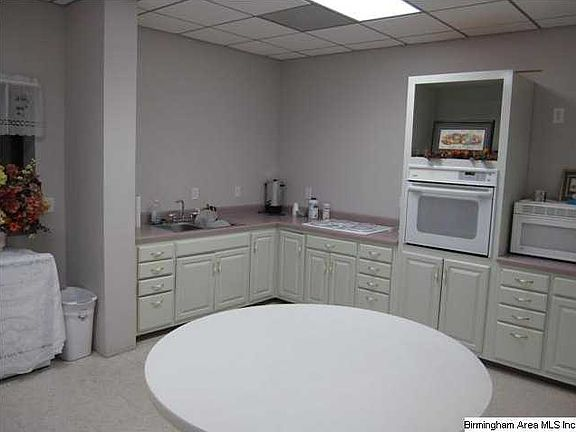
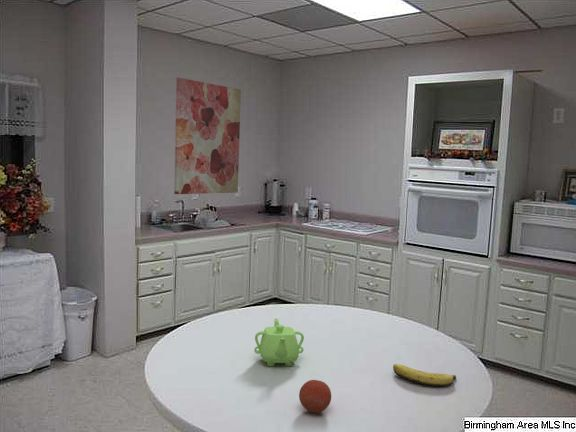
+ teapot [253,318,305,367]
+ fruit [298,379,332,414]
+ wall art [173,77,242,195]
+ banana [392,363,457,388]
